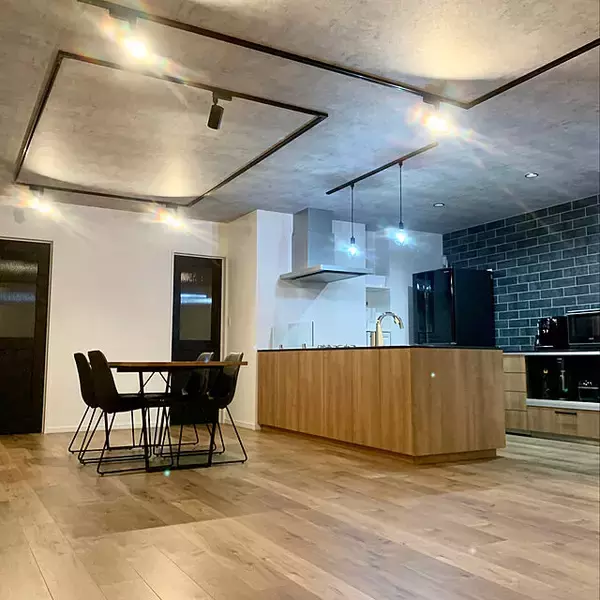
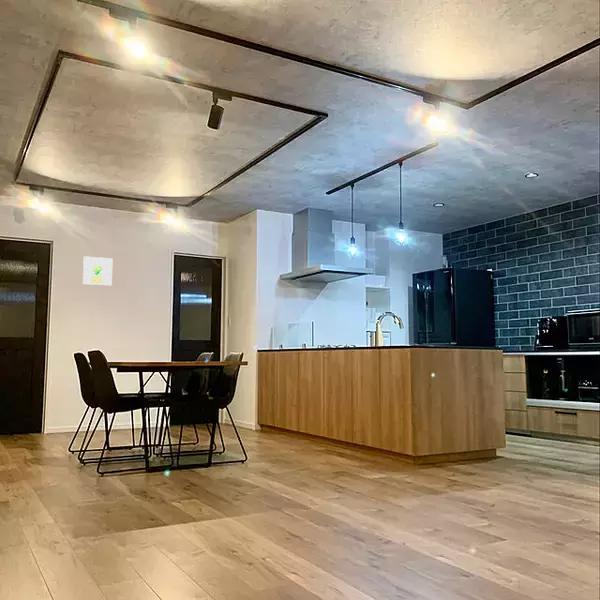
+ wall art [82,255,114,286]
